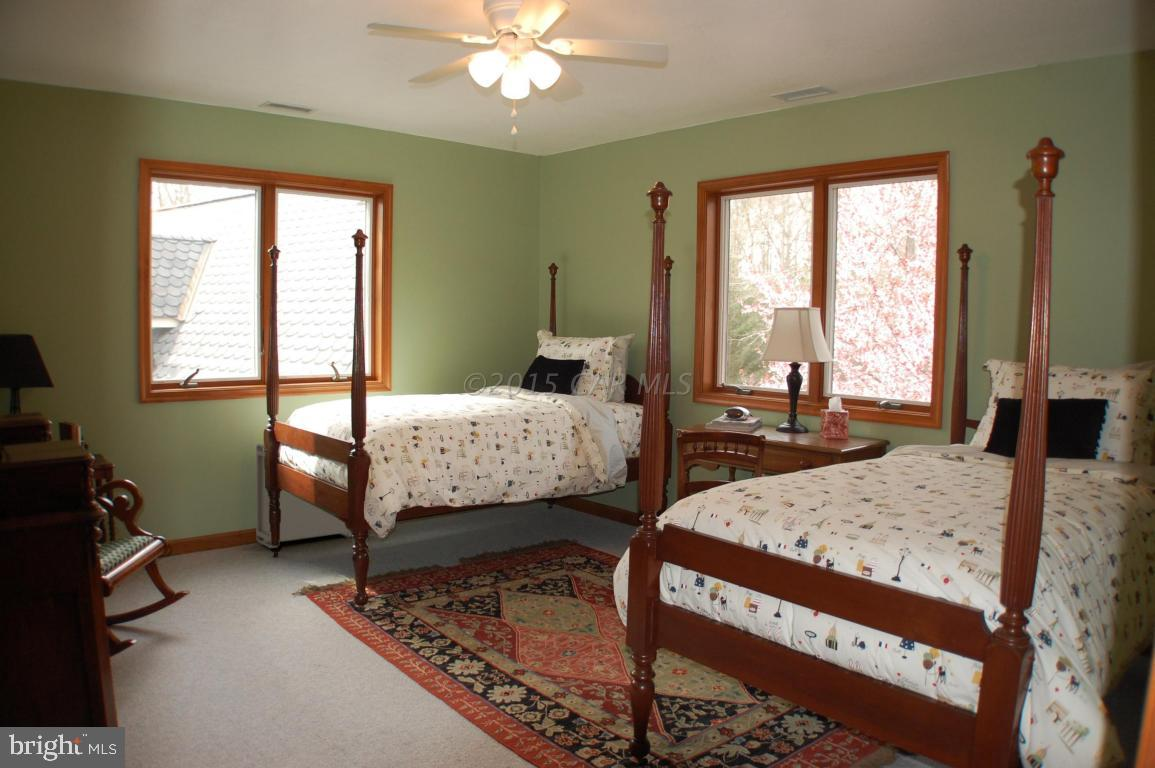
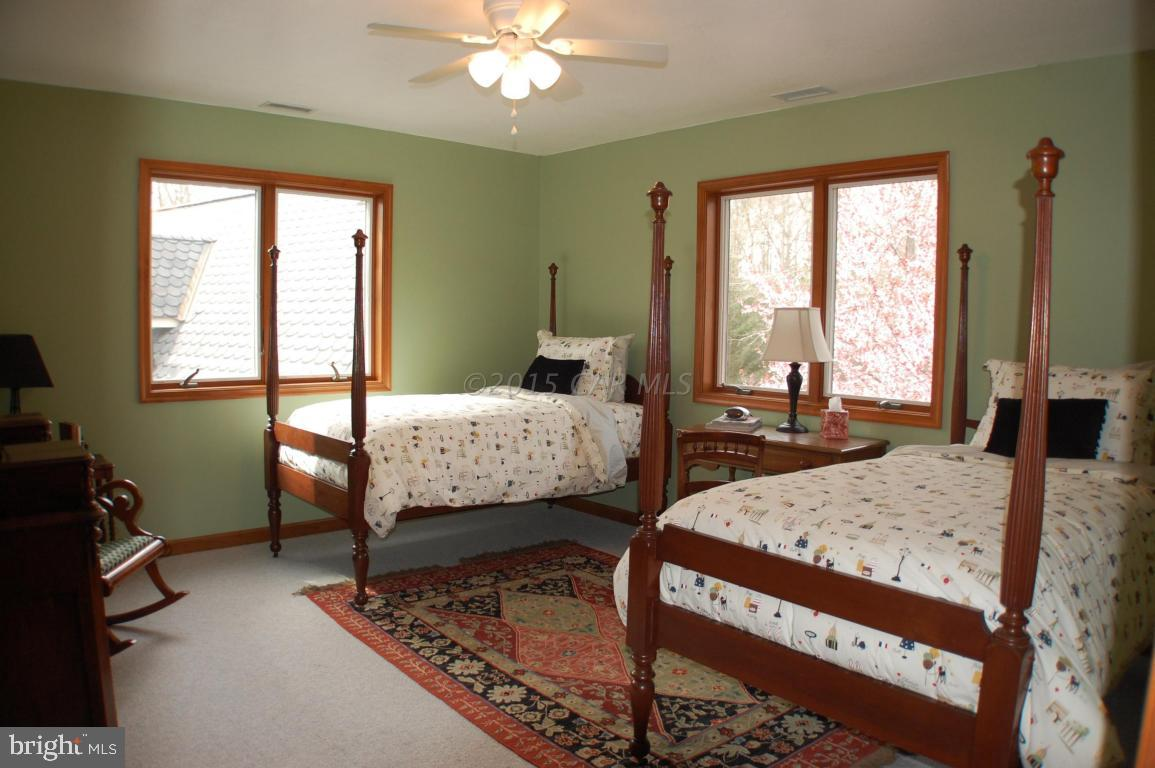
- storage bin [255,443,353,549]
